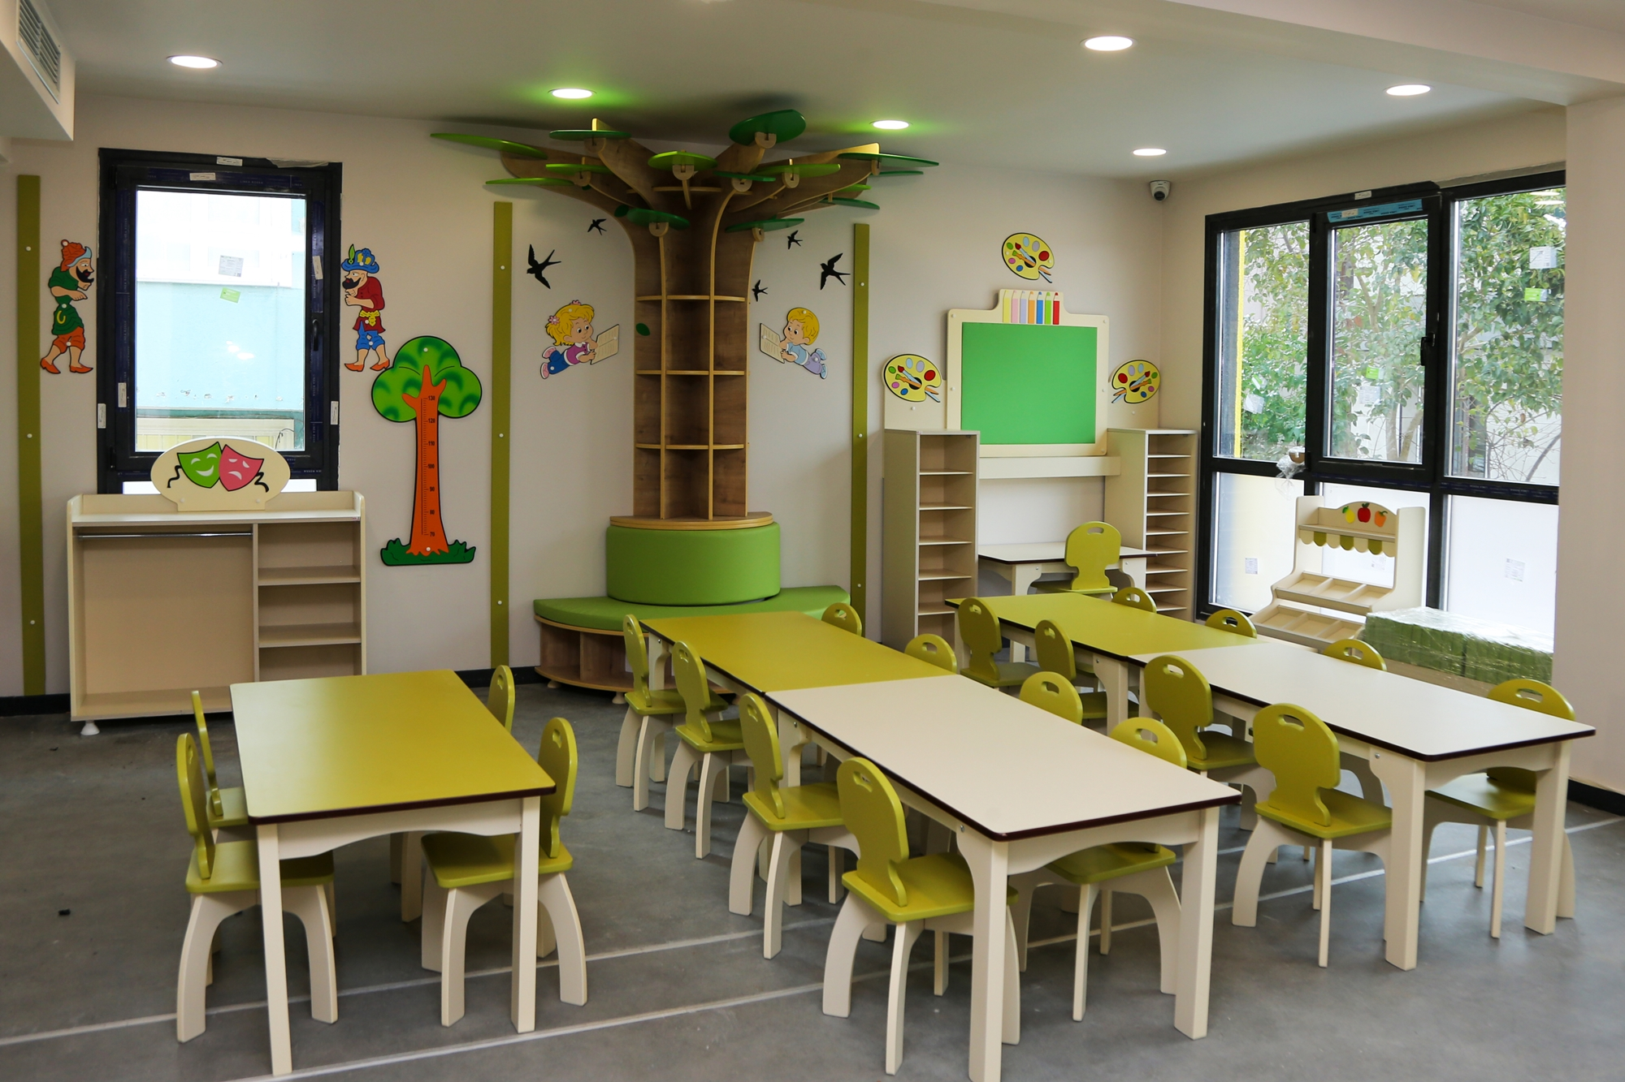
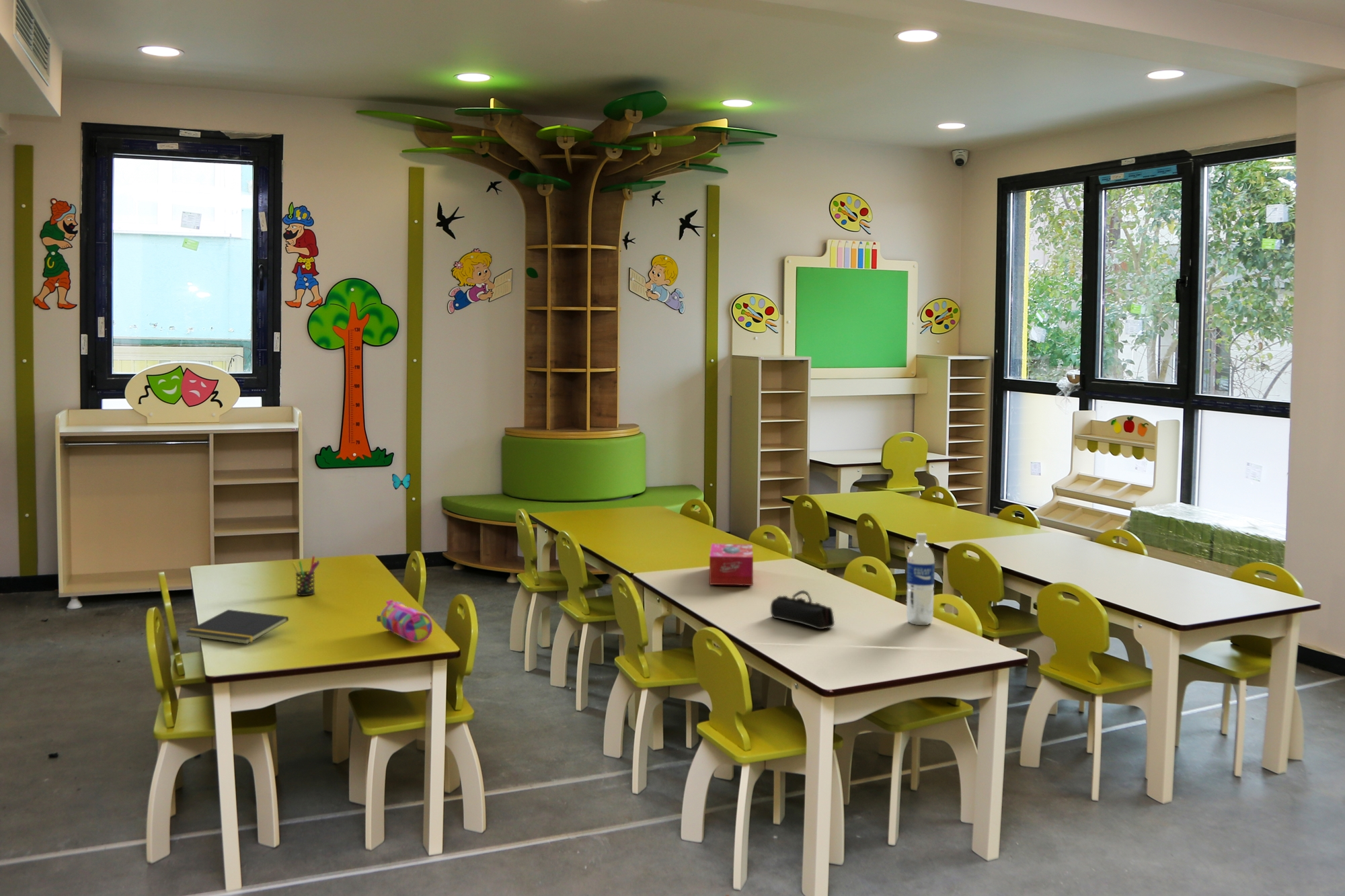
+ pencil case [376,599,433,643]
+ pencil case [770,589,835,630]
+ decorative butterfly [391,473,412,490]
+ notepad [185,609,289,645]
+ tissue box [709,543,754,586]
+ pen holder [291,555,320,596]
+ water bottle [906,532,935,626]
